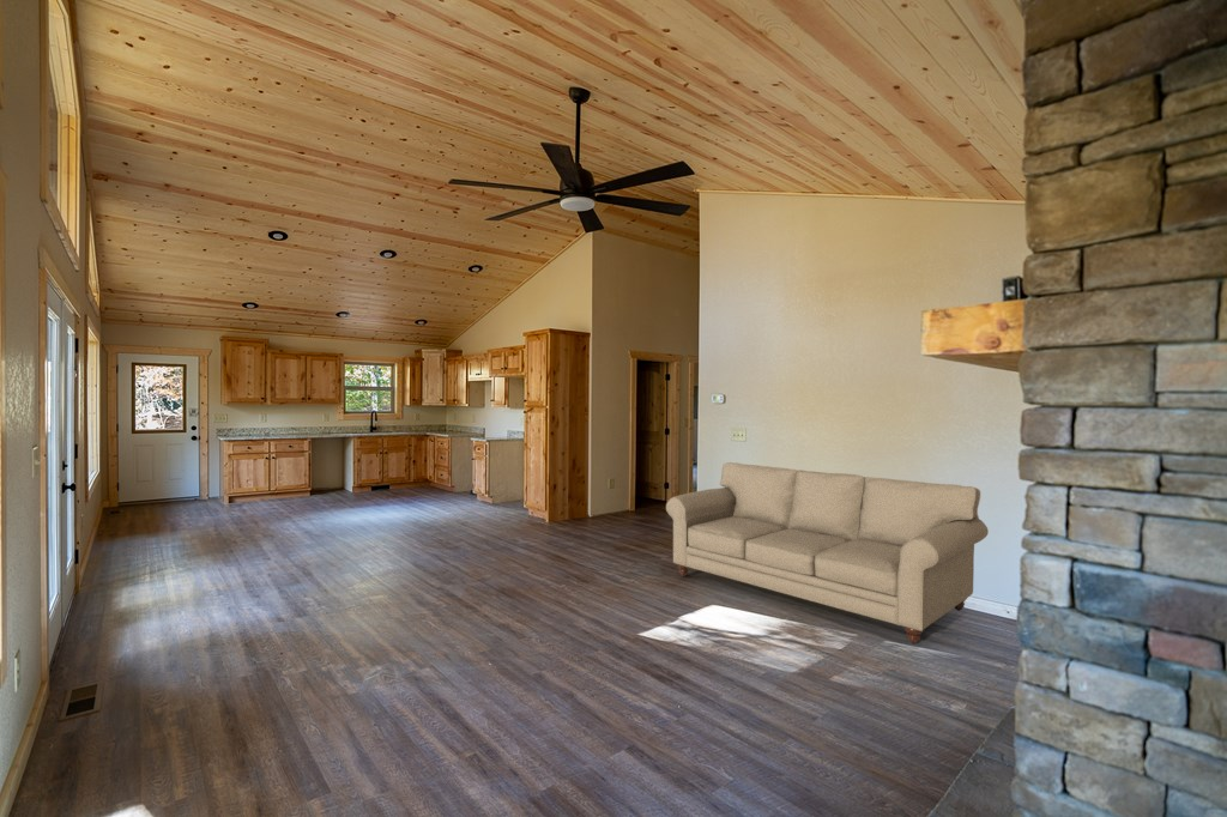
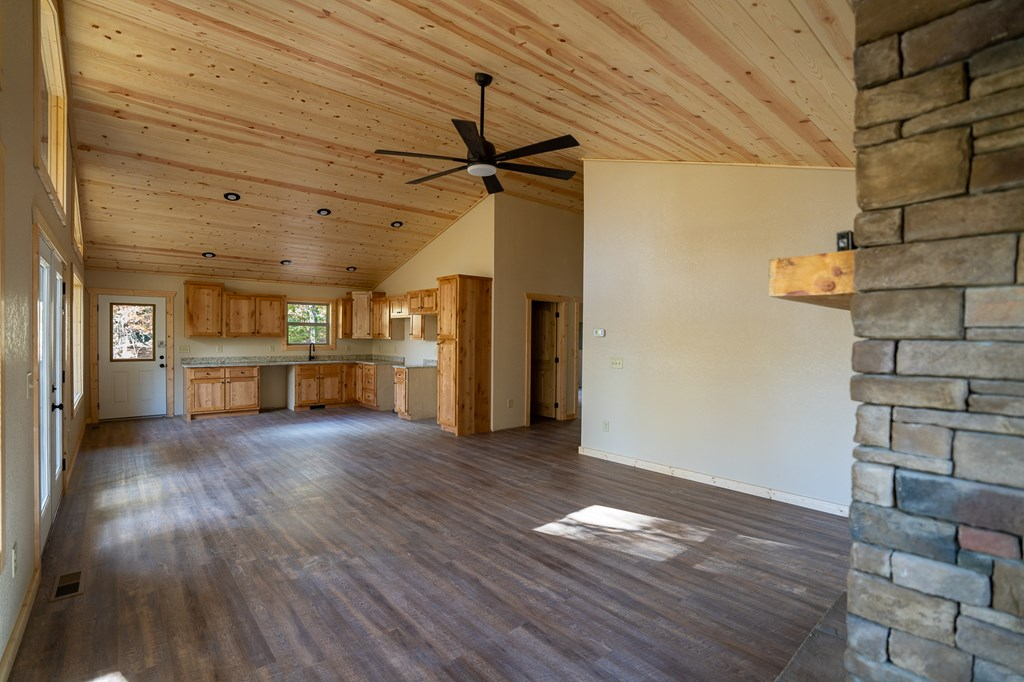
- sofa [665,461,990,644]
